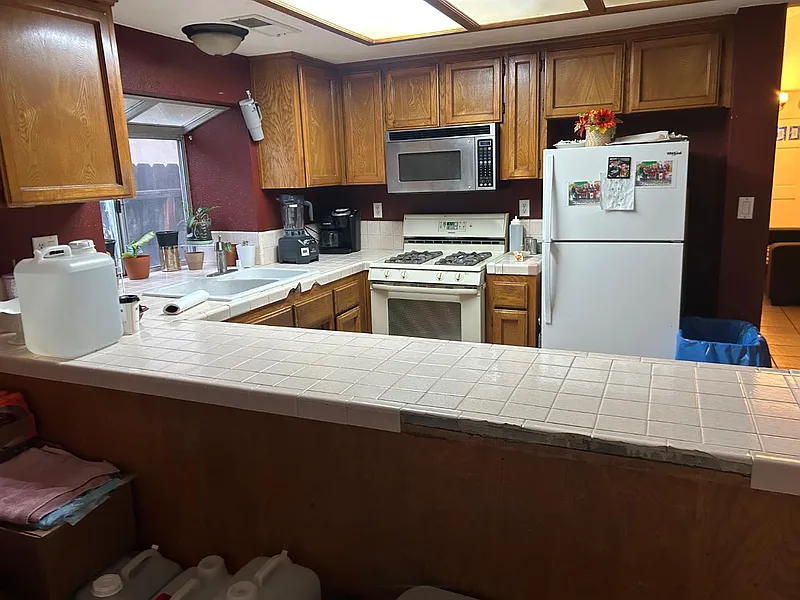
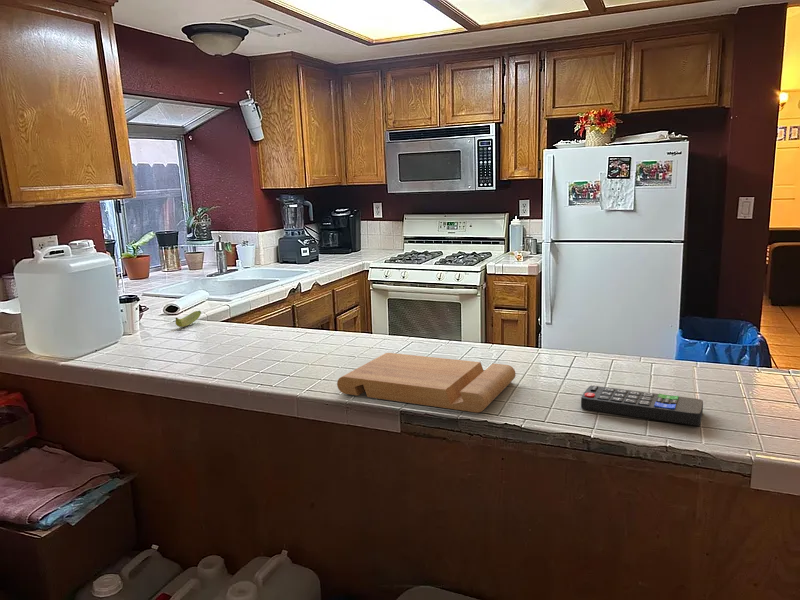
+ cutting board [336,352,517,414]
+ remote control [580,385,704,426]
+ banana [175,310,202,328]
